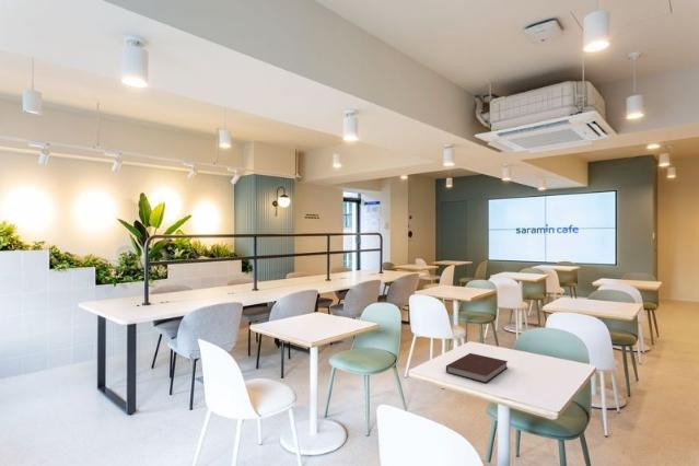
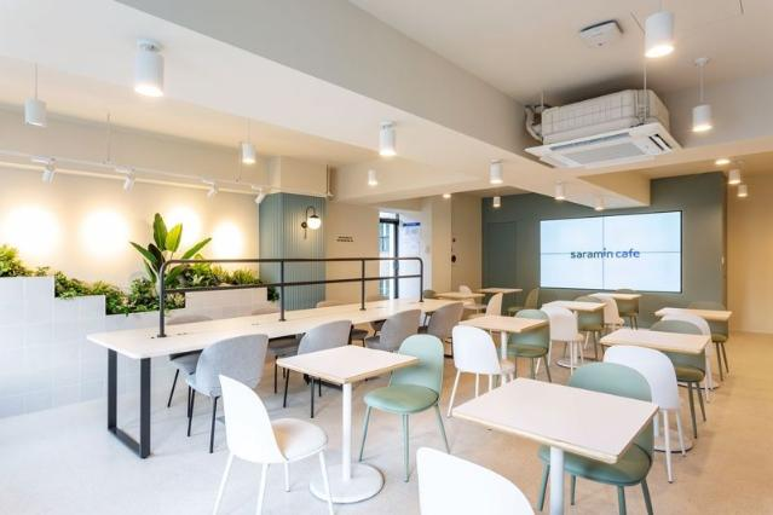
- notebook [445,352,509,384]
